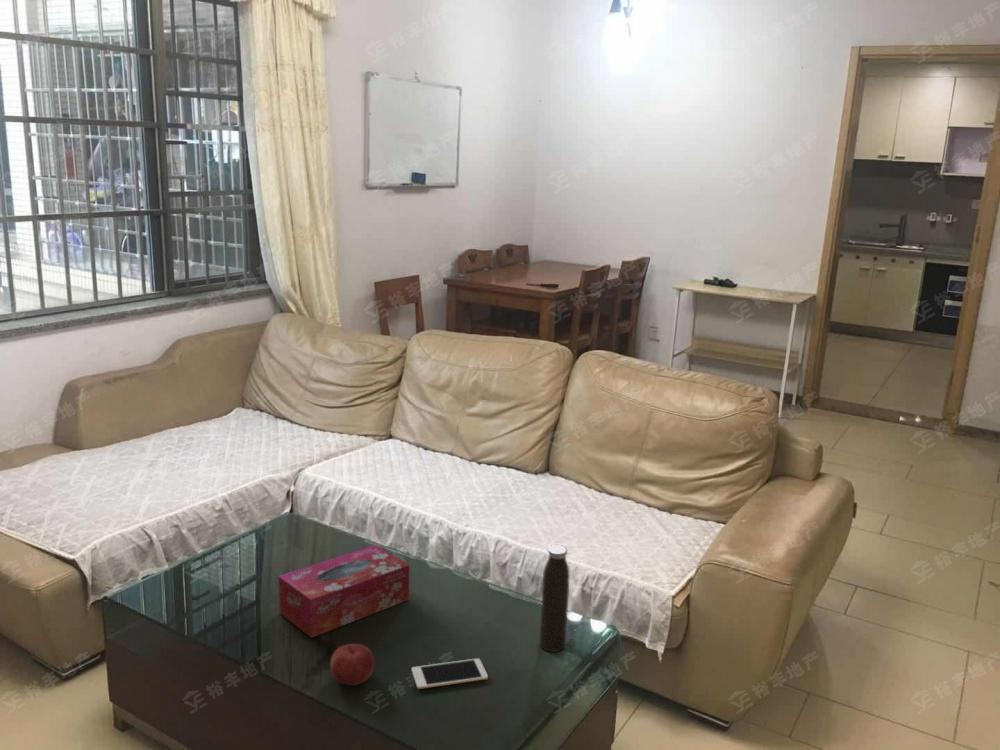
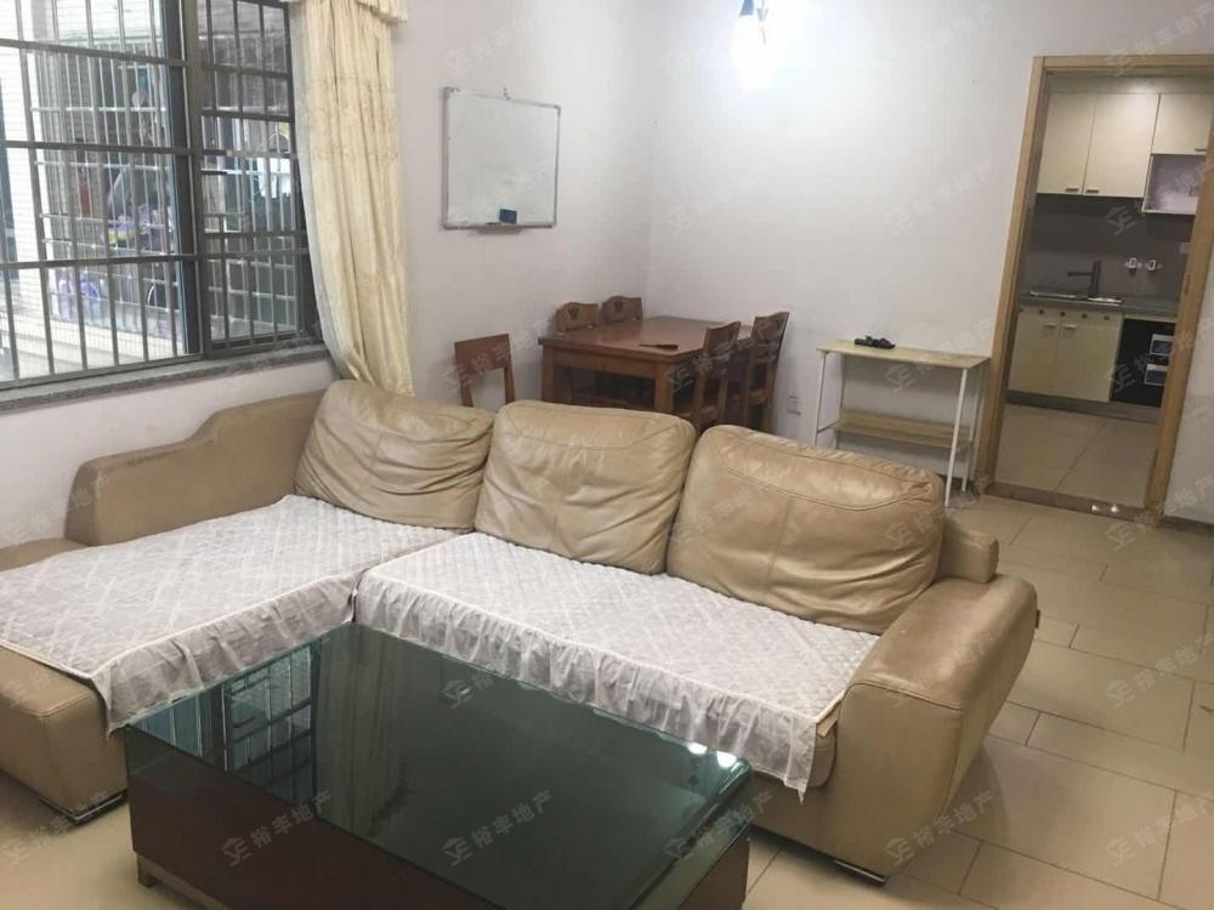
- water bottle [539,544,571,653]
- fruit [329,643,375,686]
- cell phone [411,658,489,690]
- tissue box [277,544,410,639]
